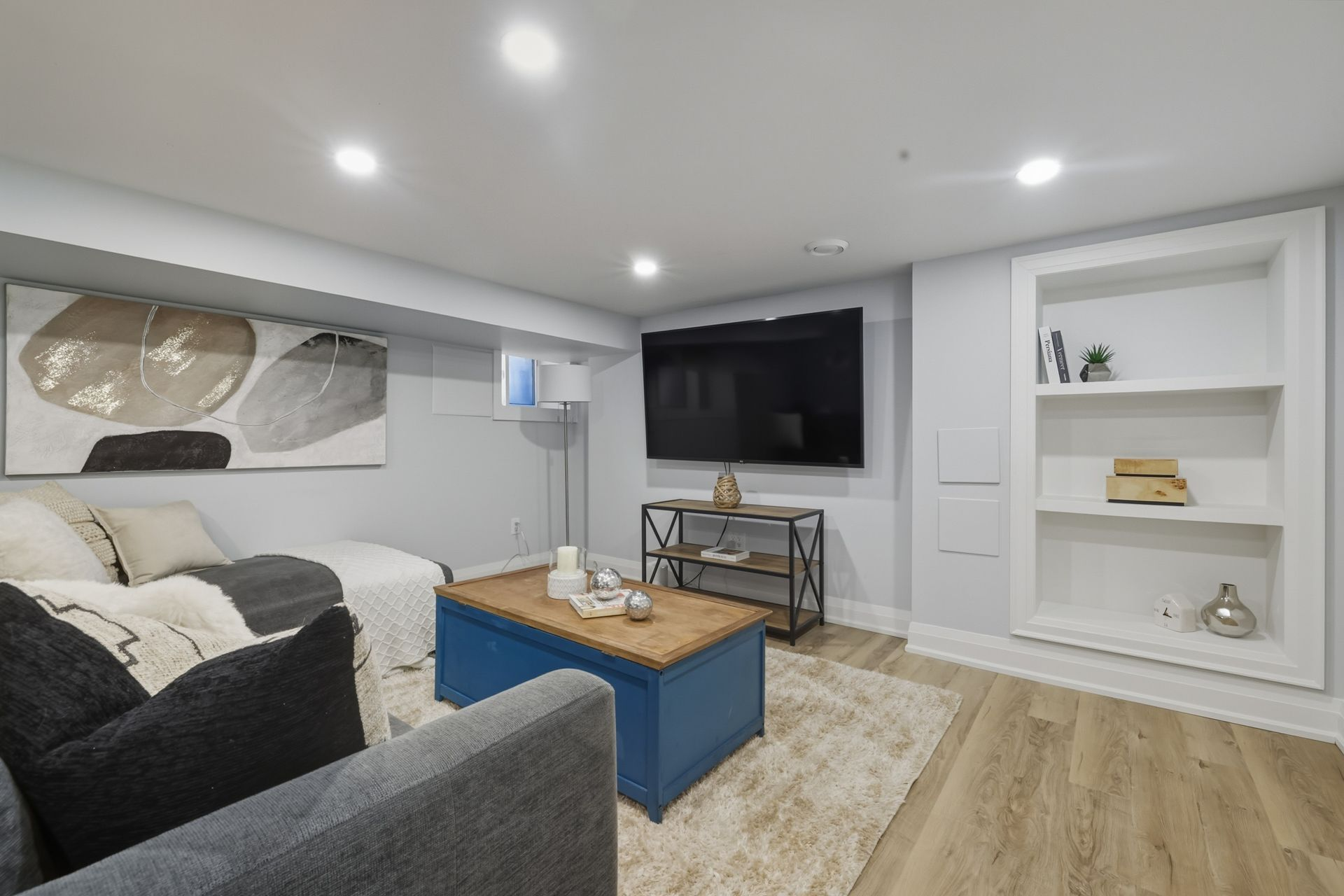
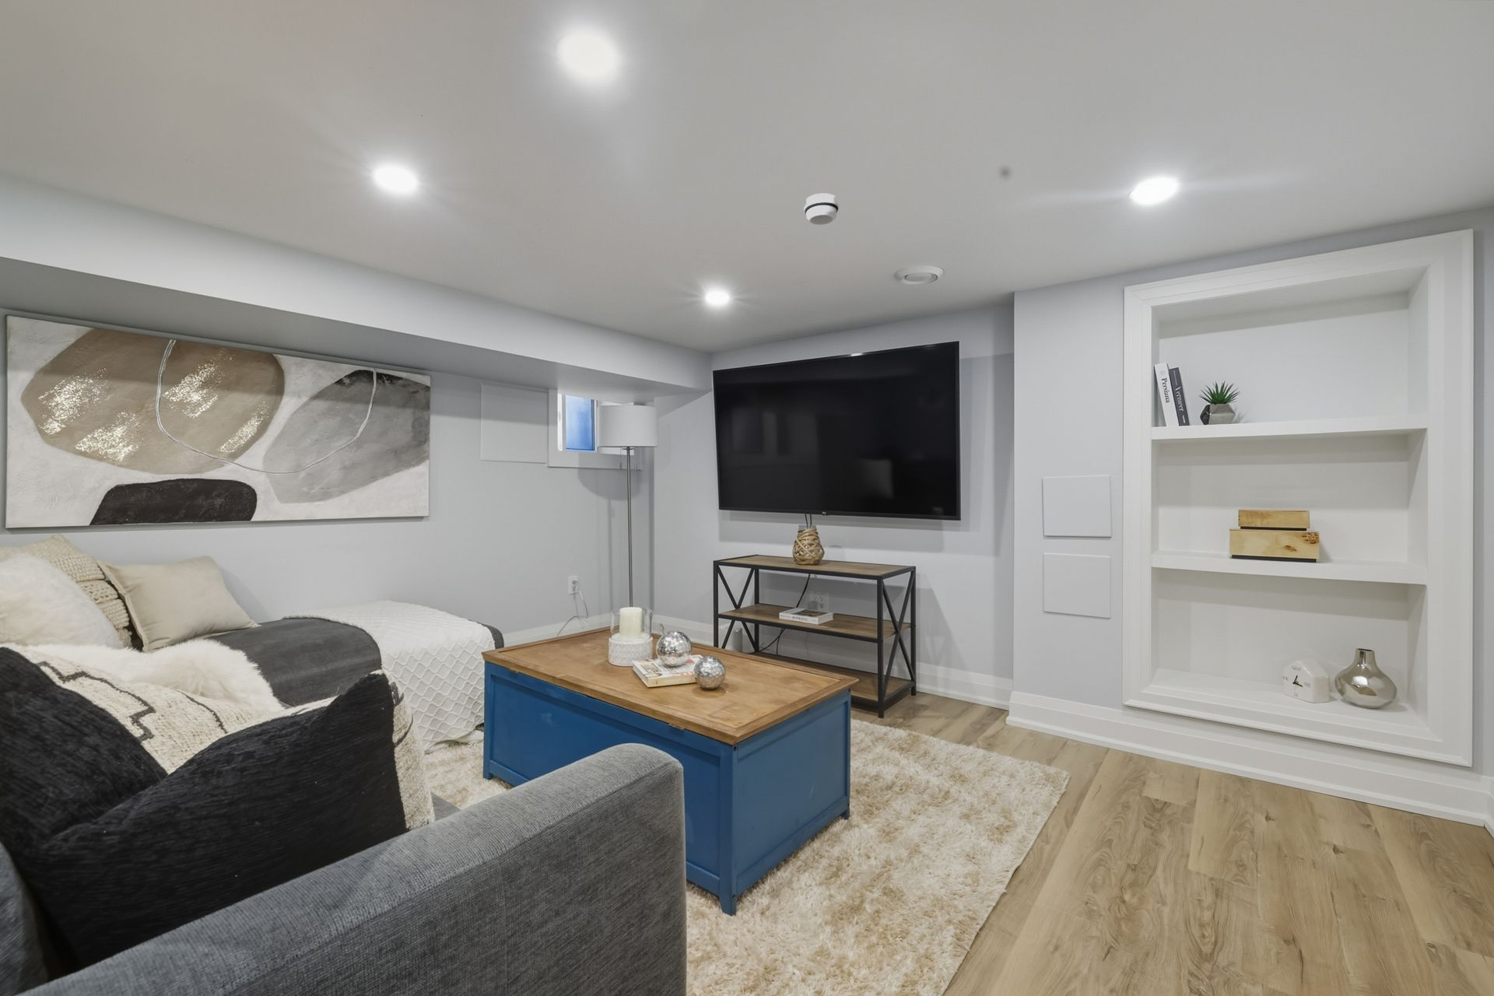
+ smoke detector [804,192,839,226]
